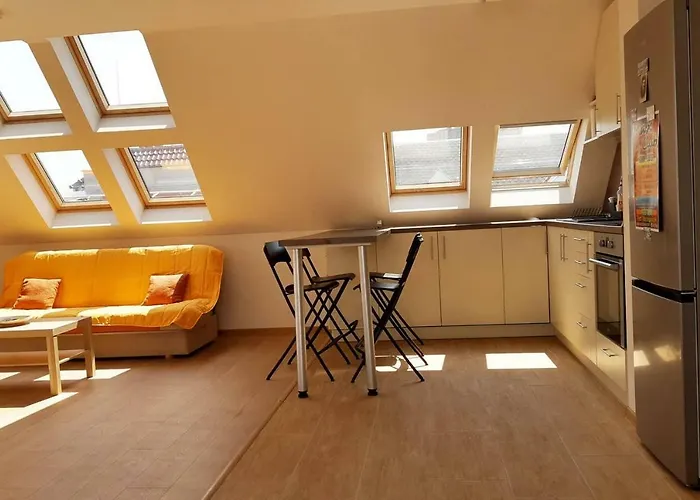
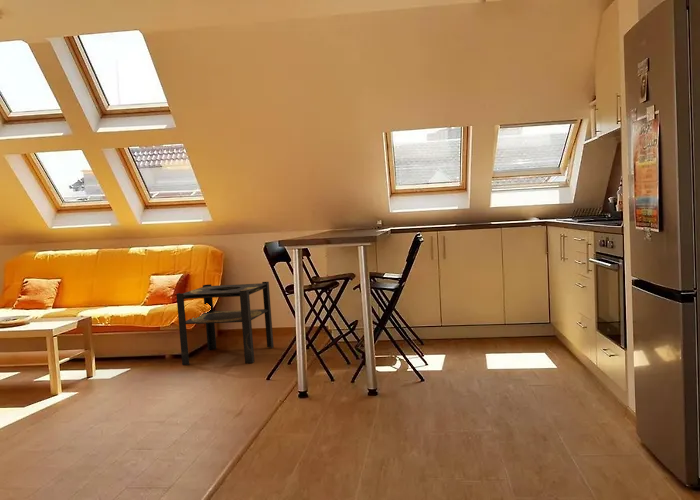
+ side table [175,281,275,366]
